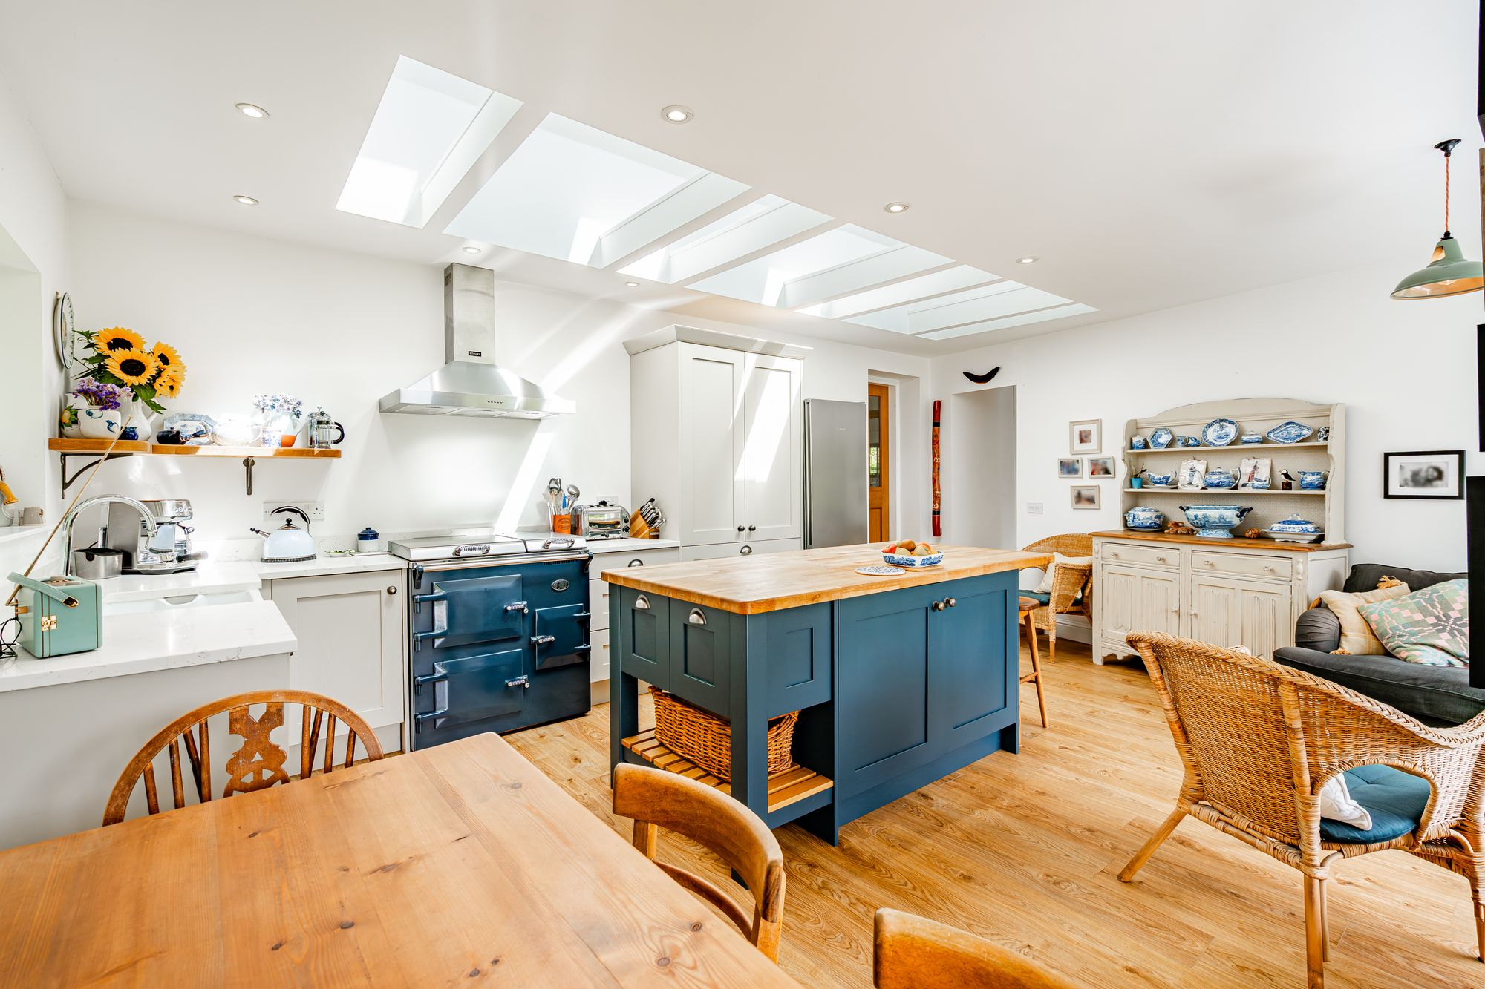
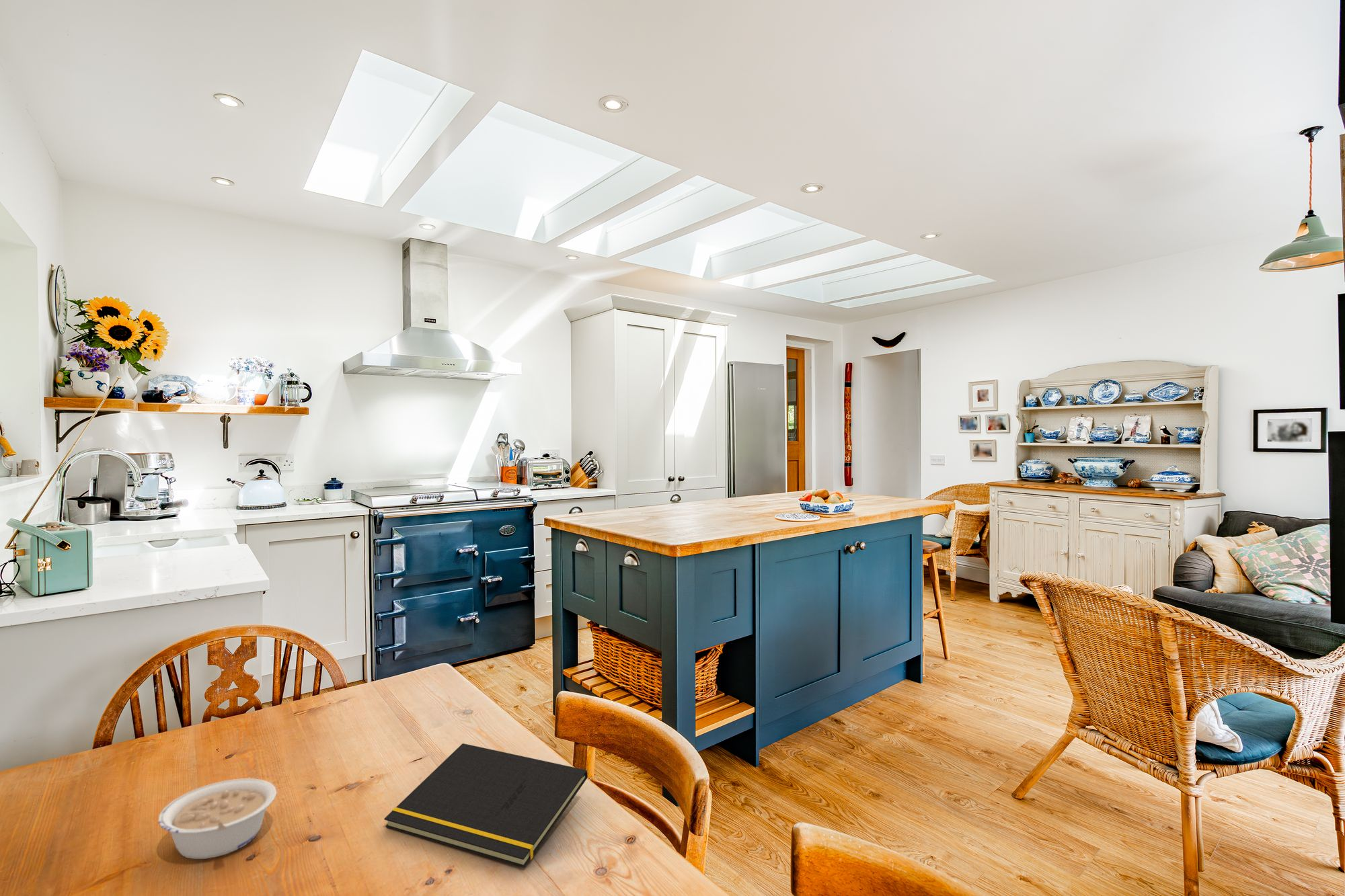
+ notepad [384,743,588,868]
+ legume [157,778,278,860]
